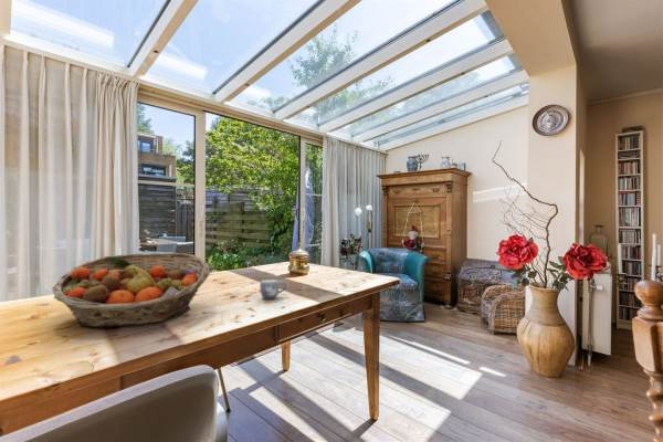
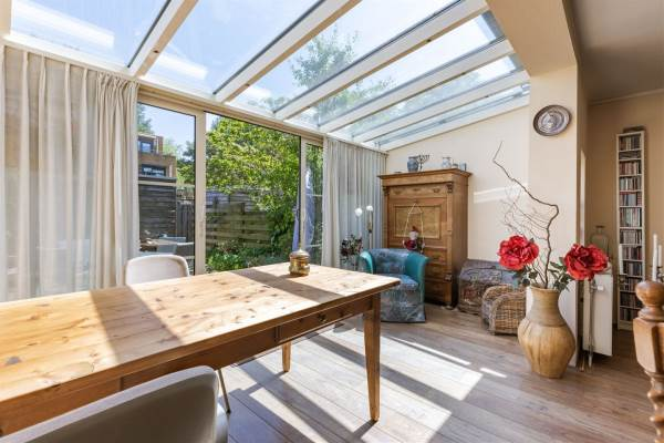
- mug [259,278,287,299]
- fruit basket [51,252,211,329]
